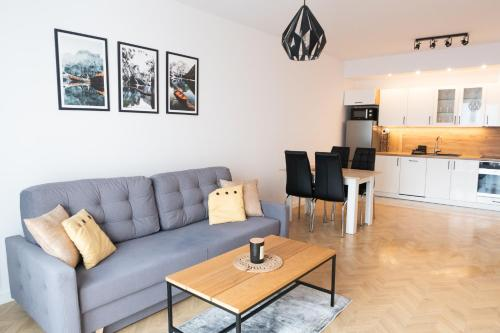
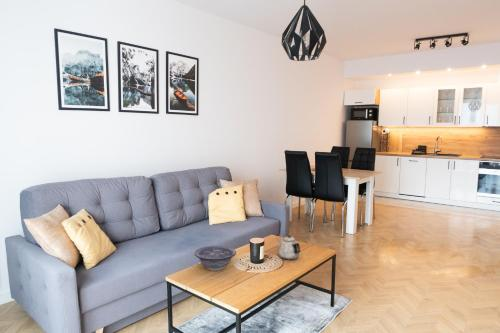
+ teapot [276,235,301,261]
+ decorative bowl [194,245,237,272]
